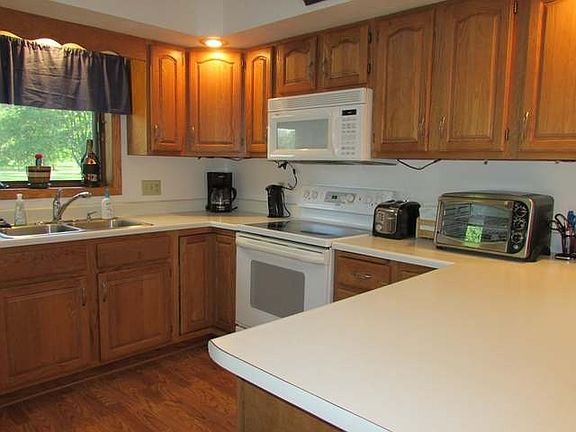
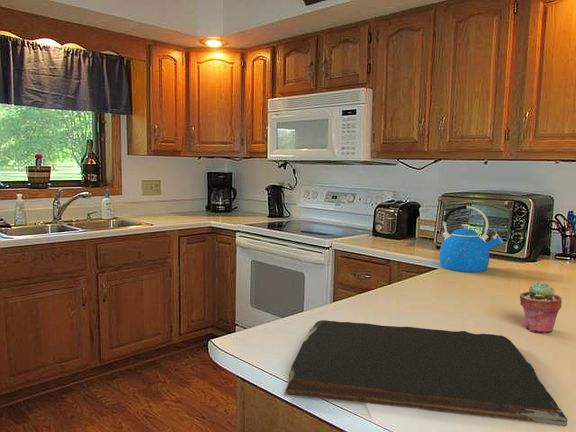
+ kettle [438,204,504,273]
+ cutting board [283,319,569,428]
+ potted succulent [519,281,563,334]
